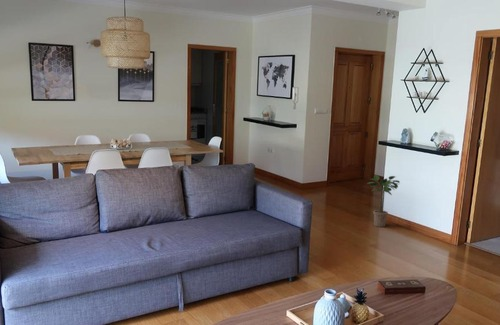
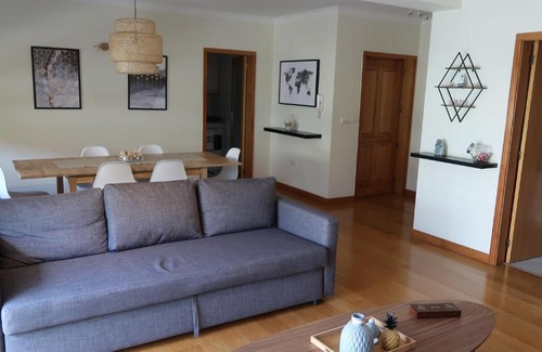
- potted plant [367,174,401,228]
